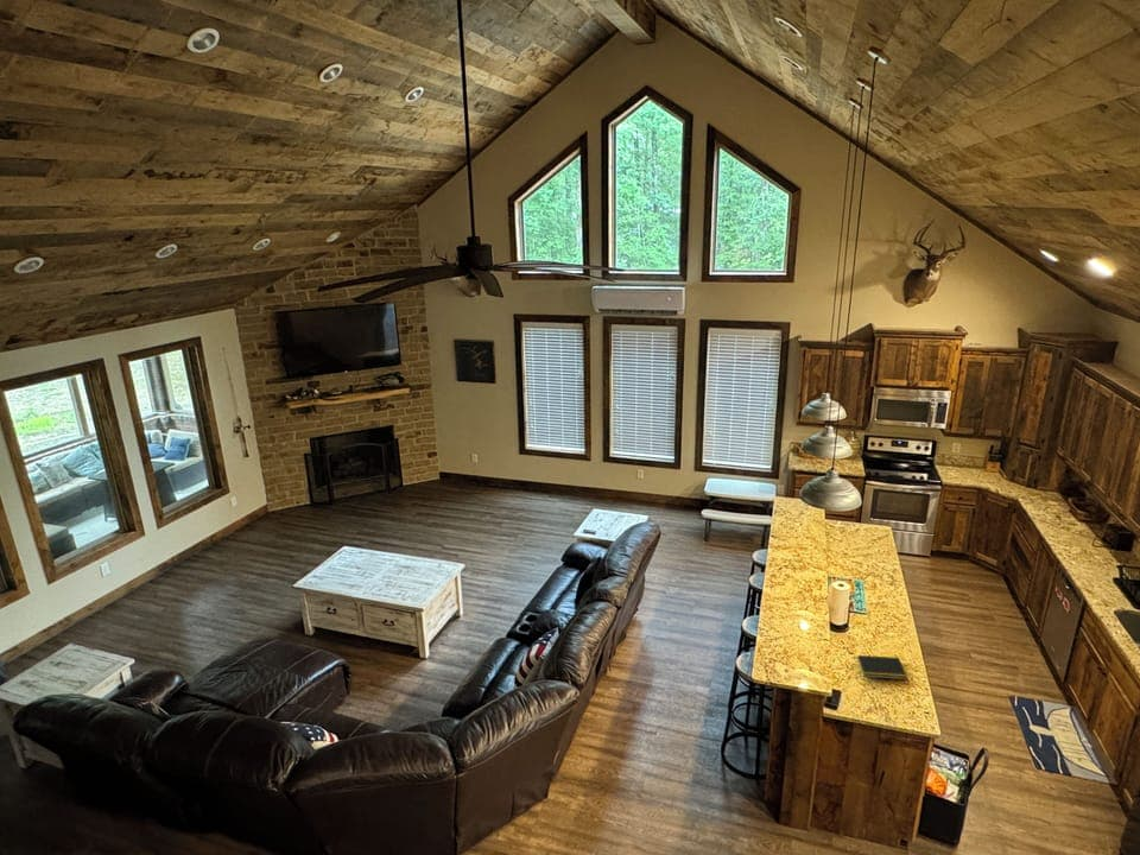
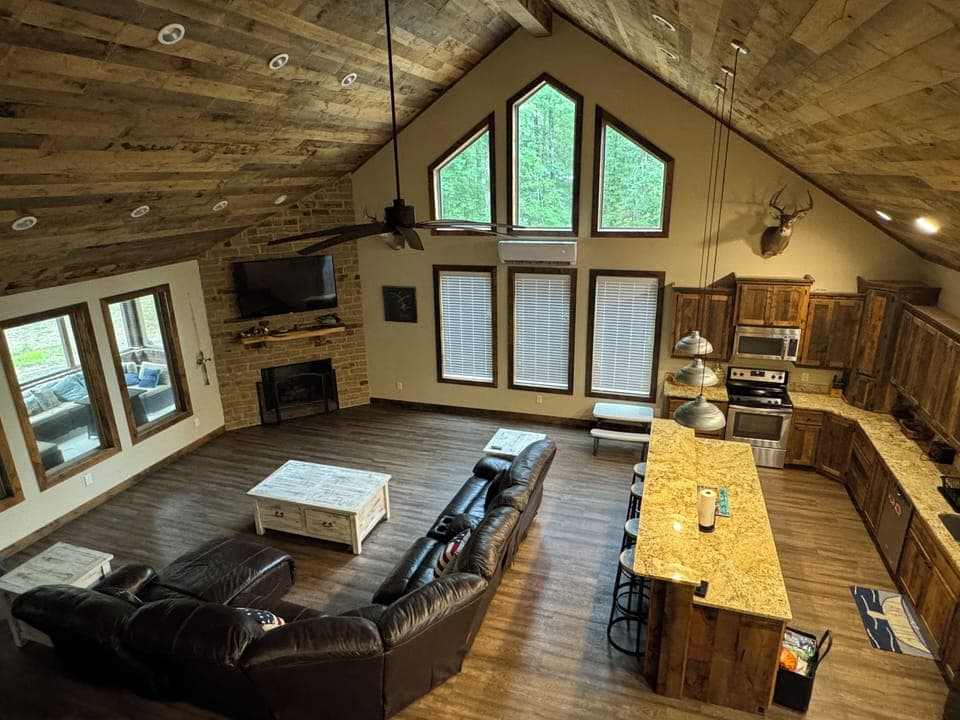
- notepad [857,654,908,680]
